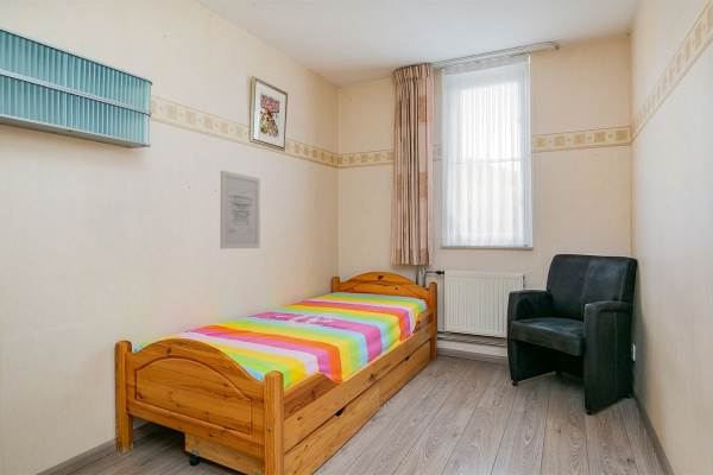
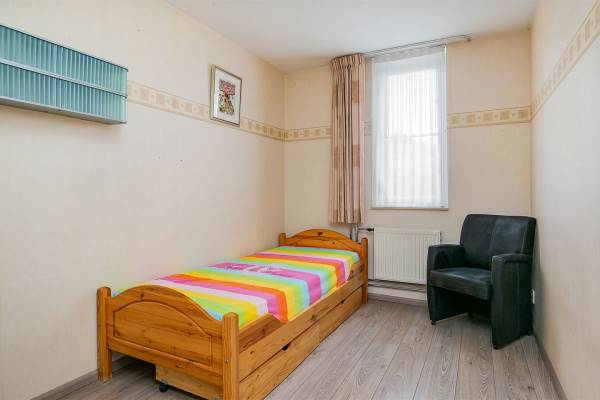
- wall art [219,170,261,249]
